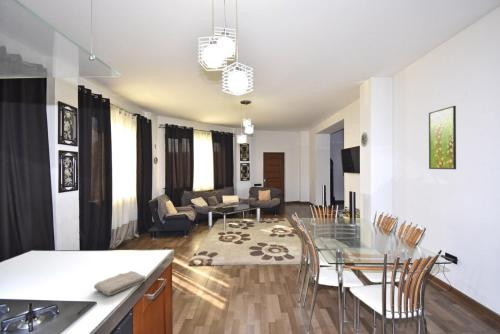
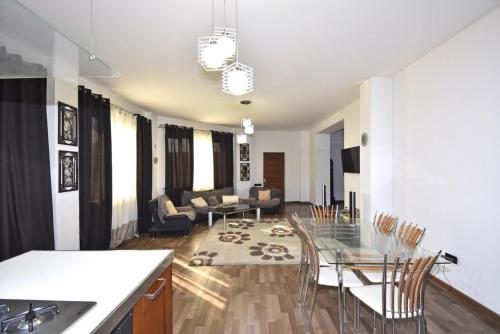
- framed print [428,105,457,170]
- washcloth [93,270,147,297]
